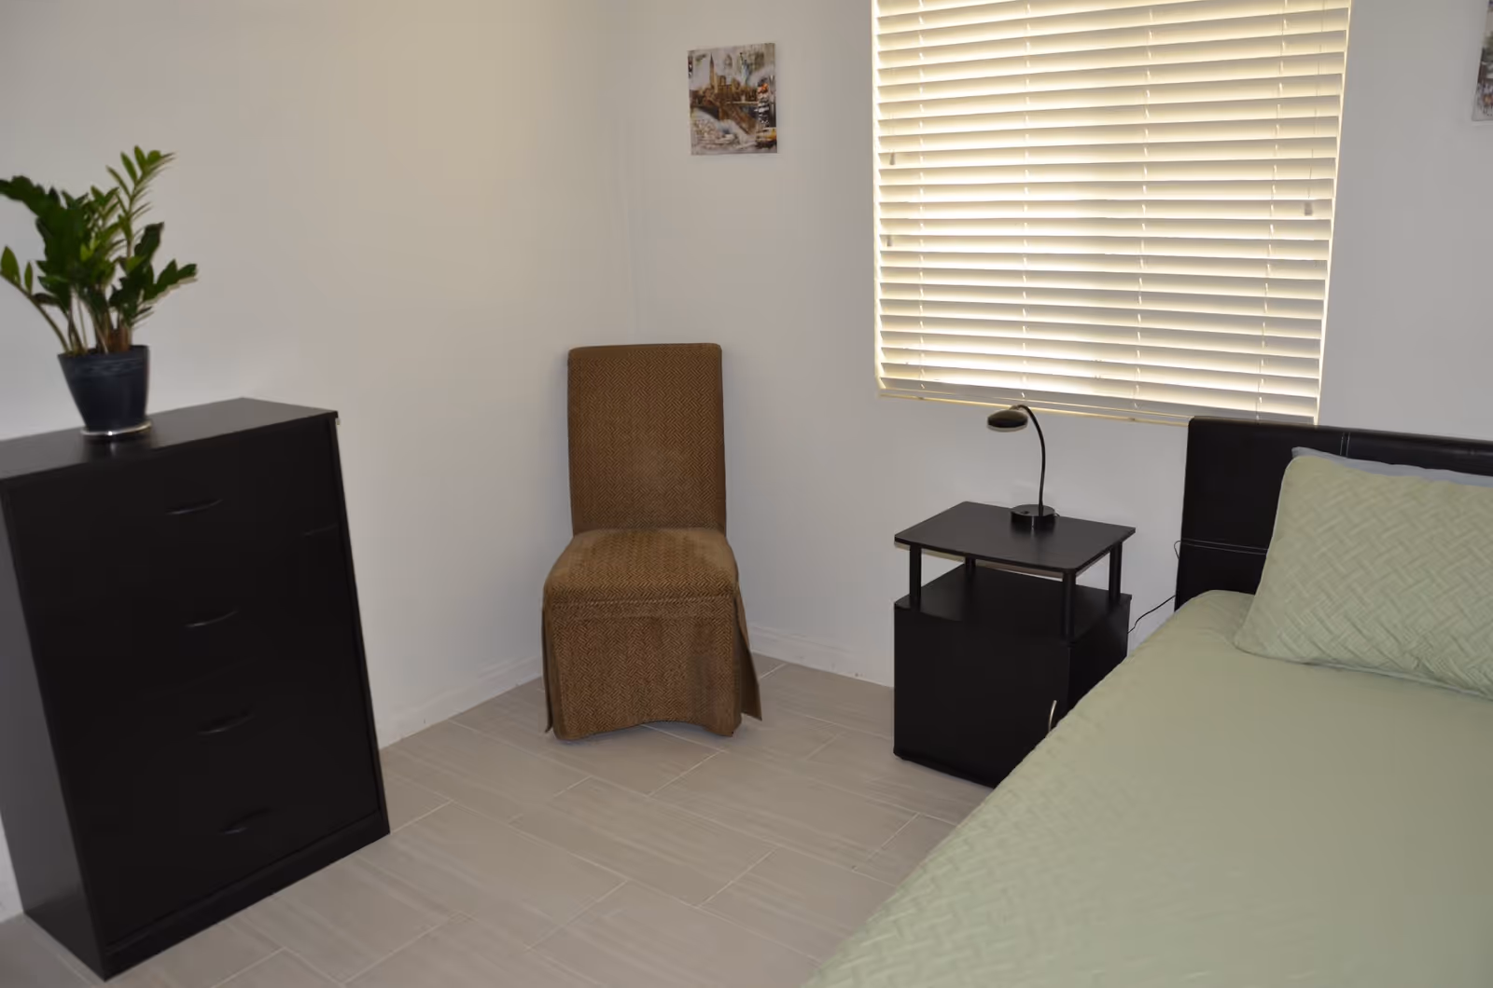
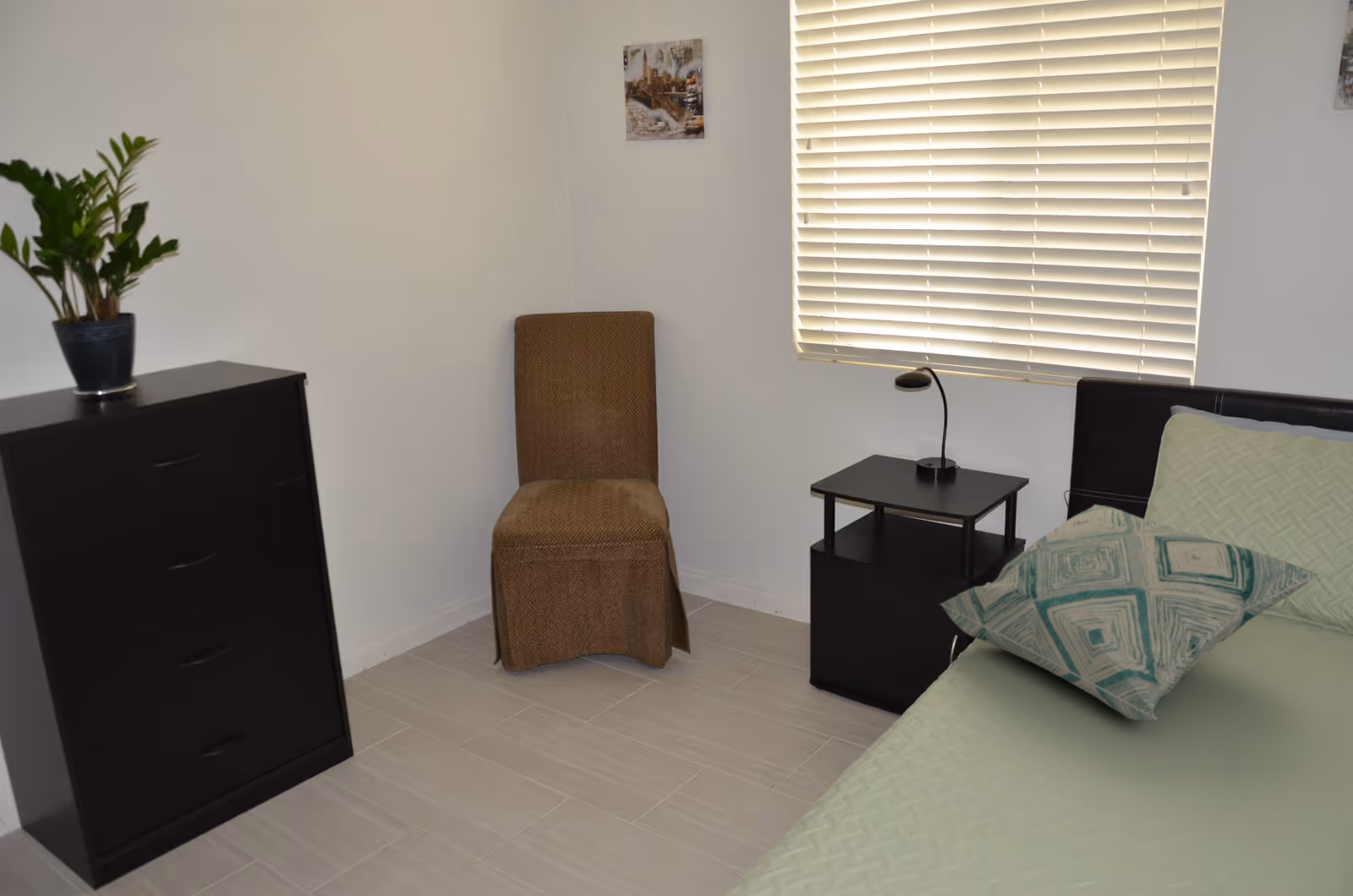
+ decorative pillow [939,504,1323,722]
